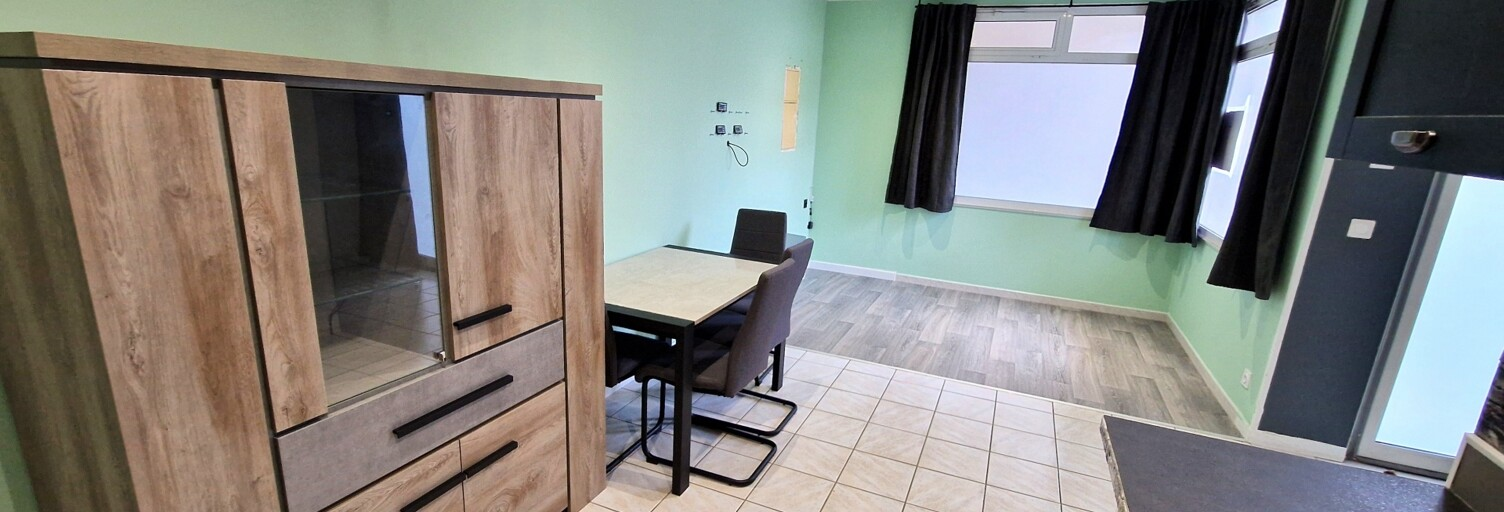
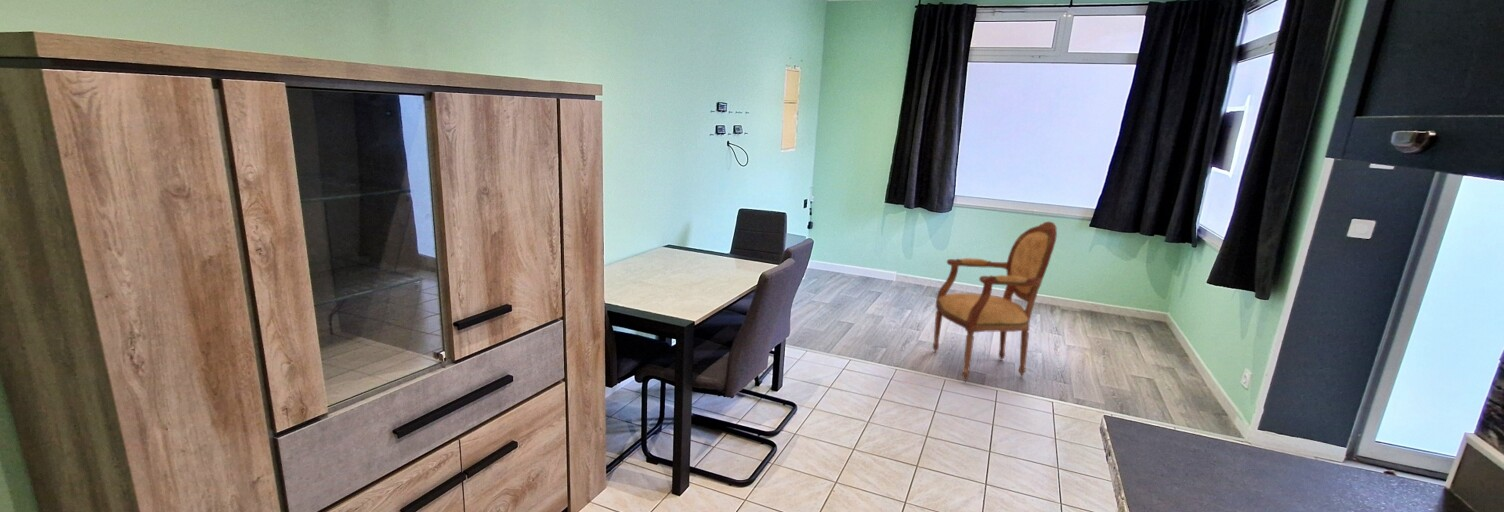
+ armchair [931,220,1058,383]
